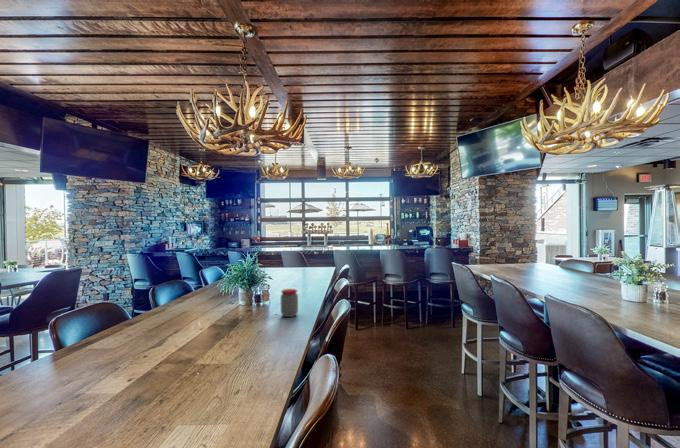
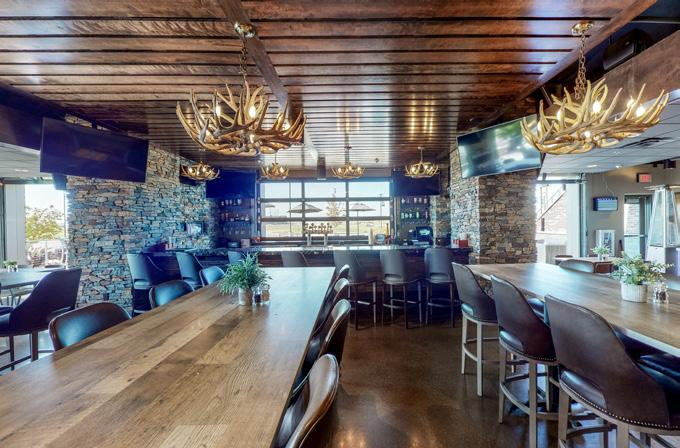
- jar [280,288,299,318]
